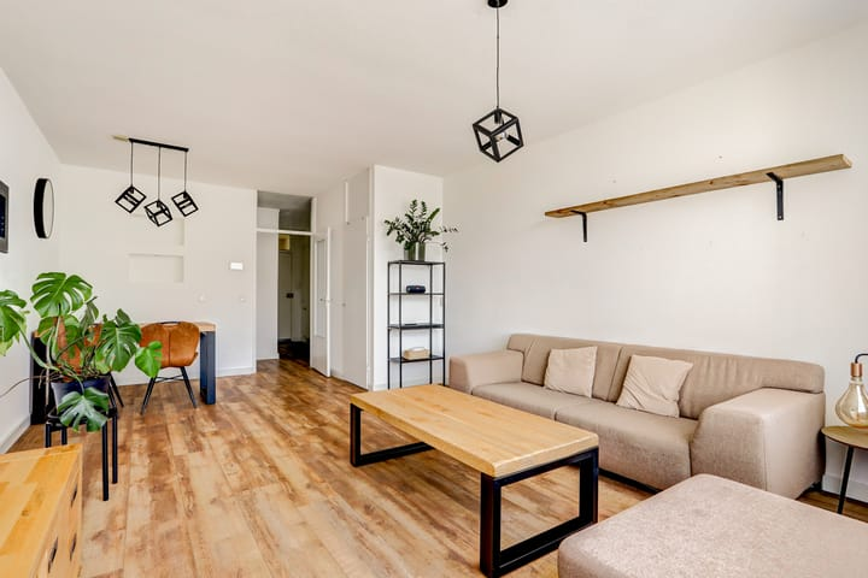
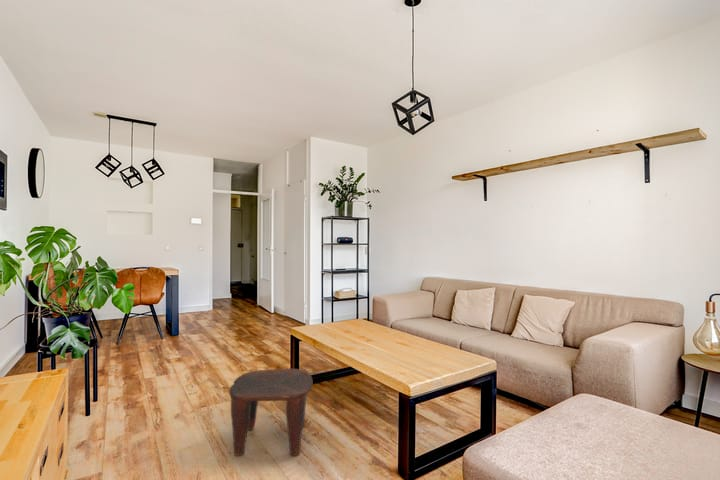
+ stool [228,368,314,457]
